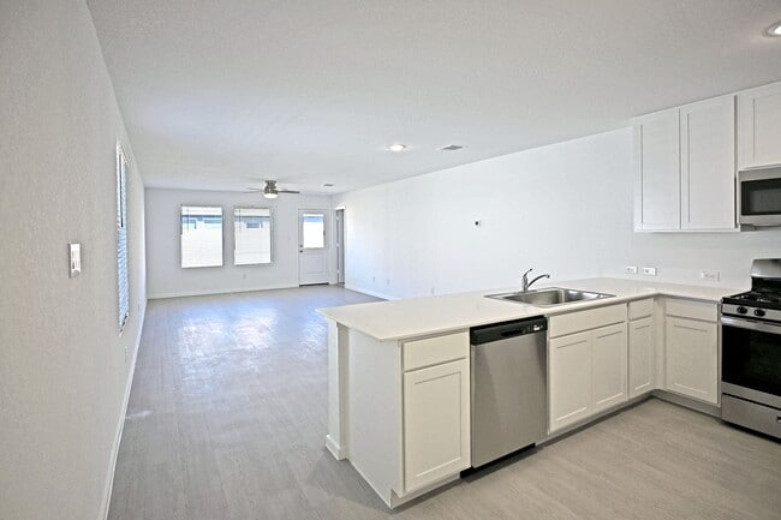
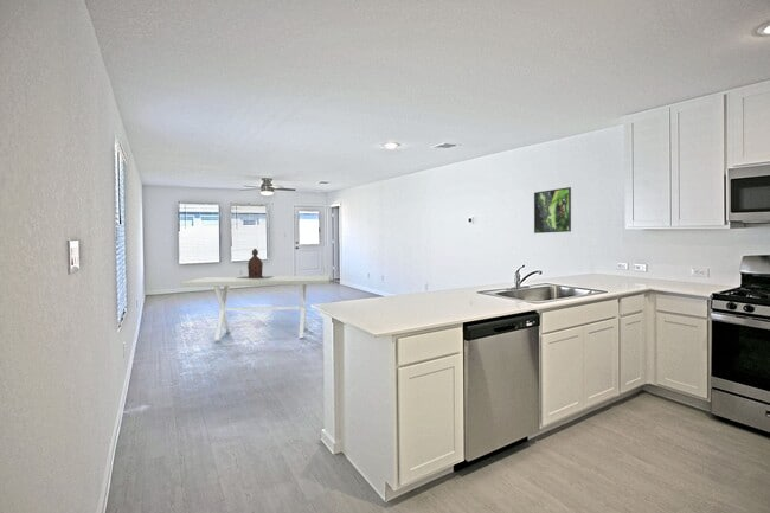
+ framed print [533,186,572,235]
+ dining table [179,275,332,341]
+ lantern [238,248,274,278]
